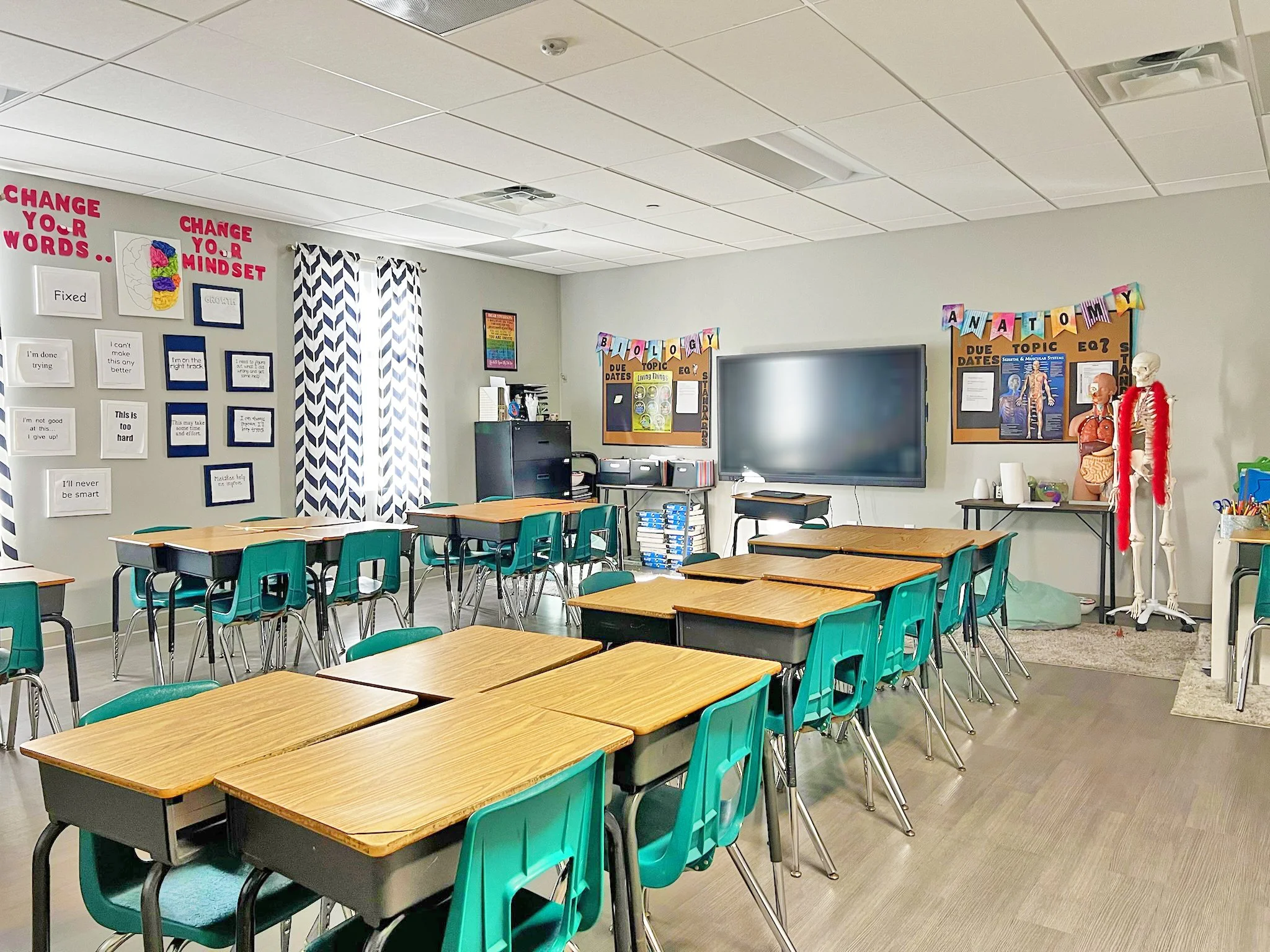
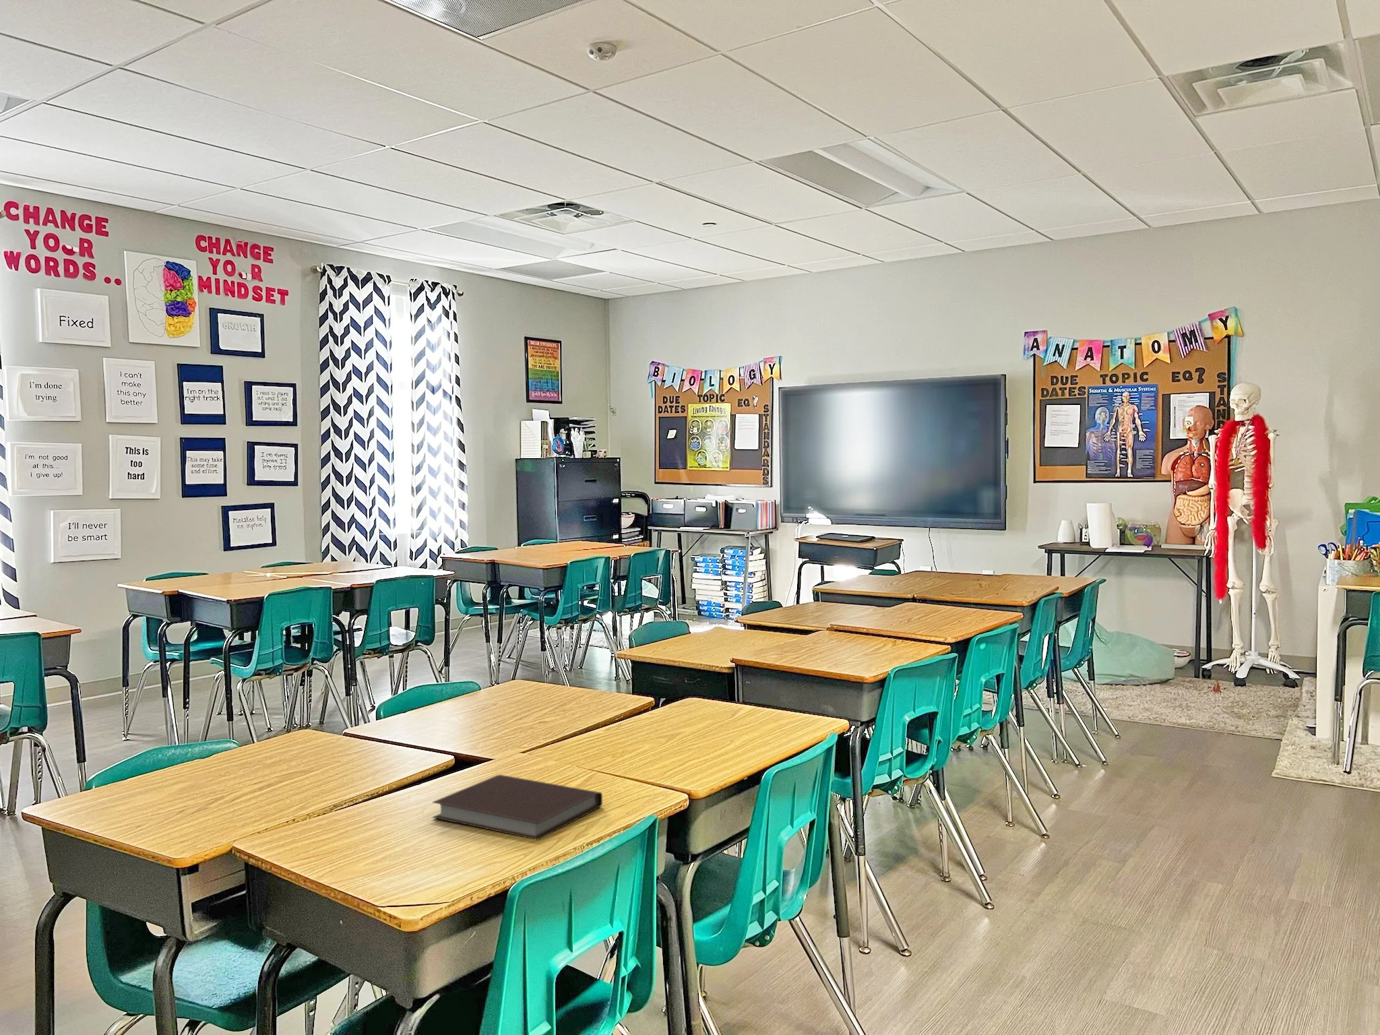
+ notebook [431,774,603,841]
